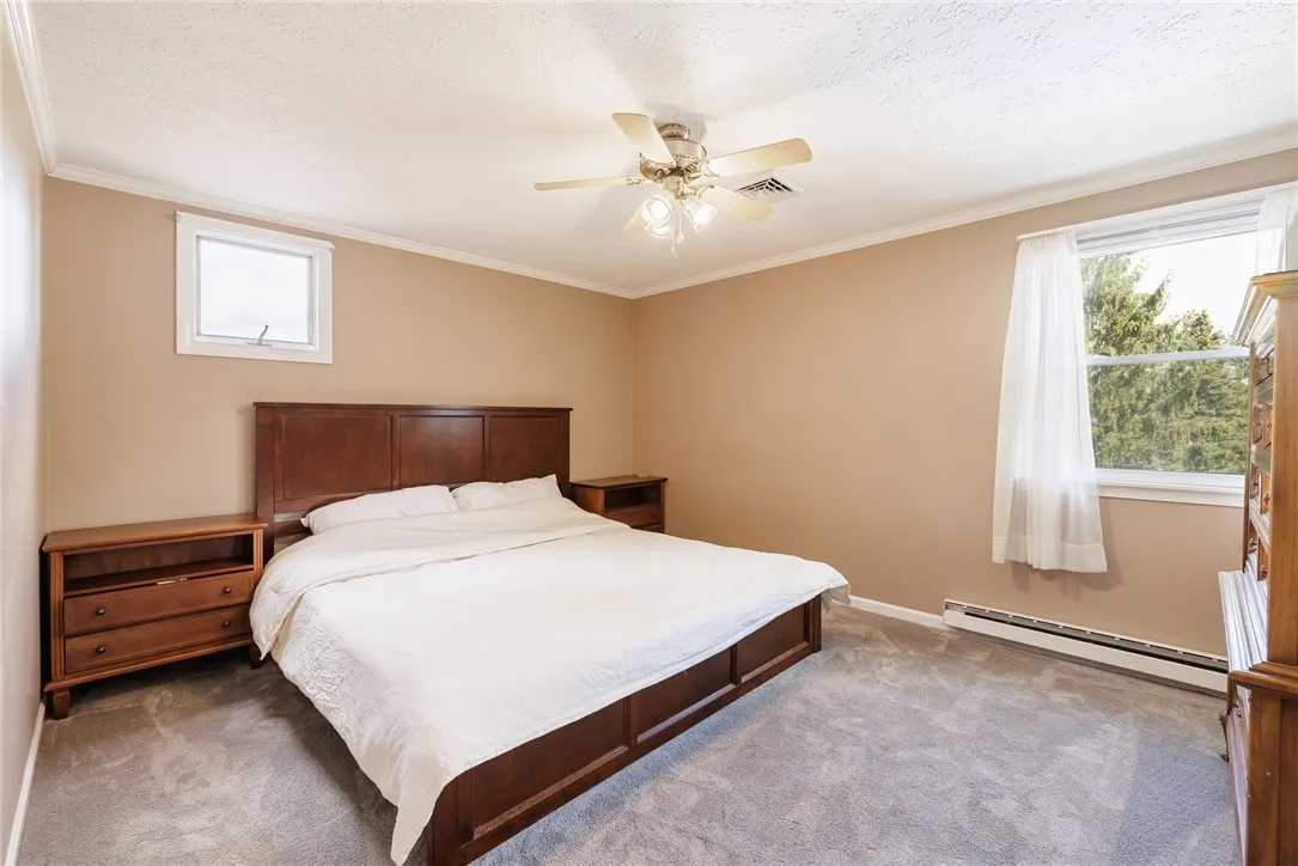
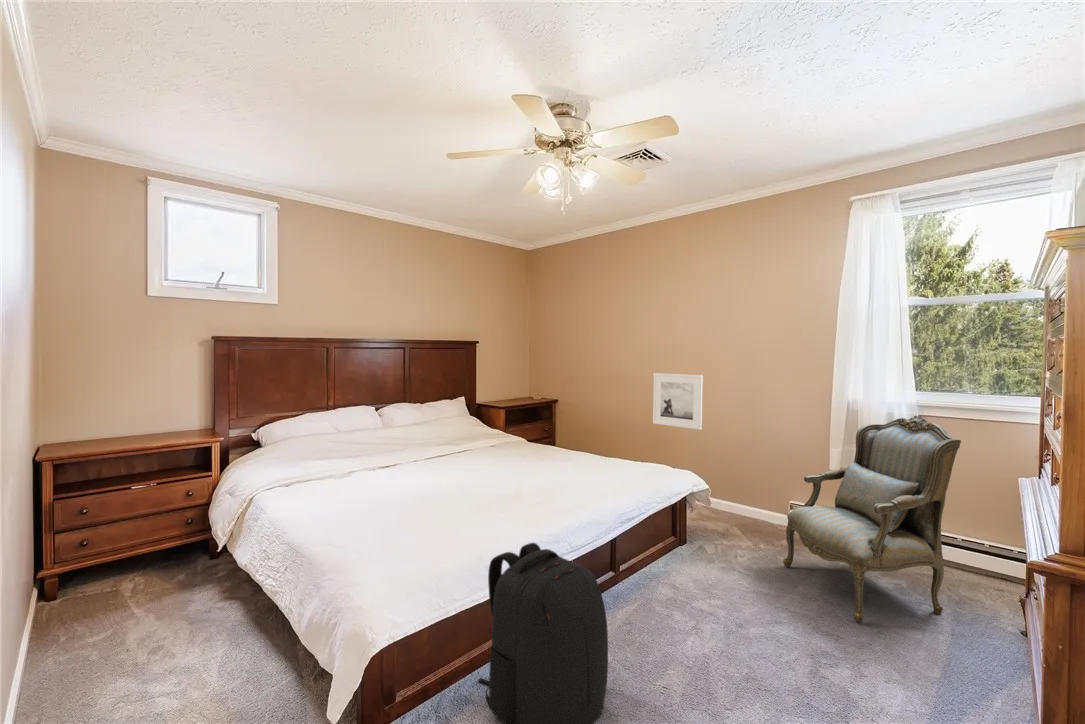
+ armchair [782,415,962,623]
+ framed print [652,372,704,431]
+ backpack [477,542,609,724]
